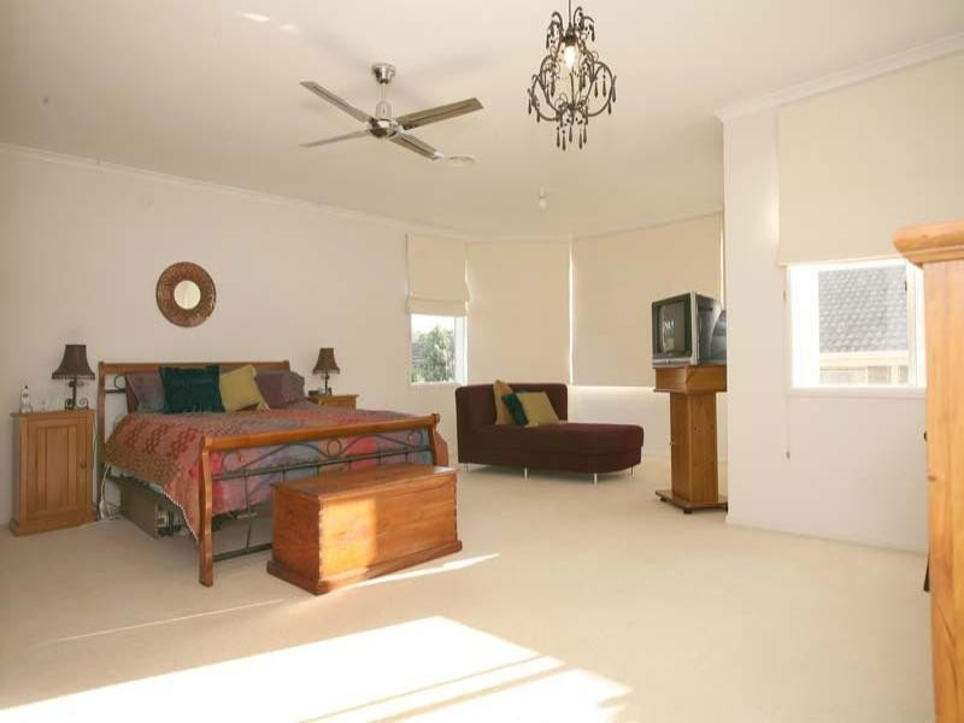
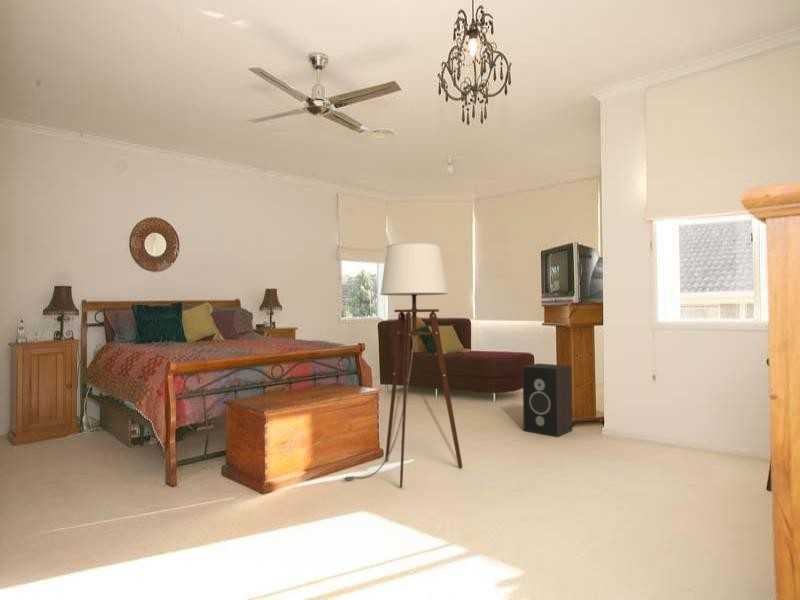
+ speaker [522,362,574,438]
+ floor lamp [341,242,463,489]
